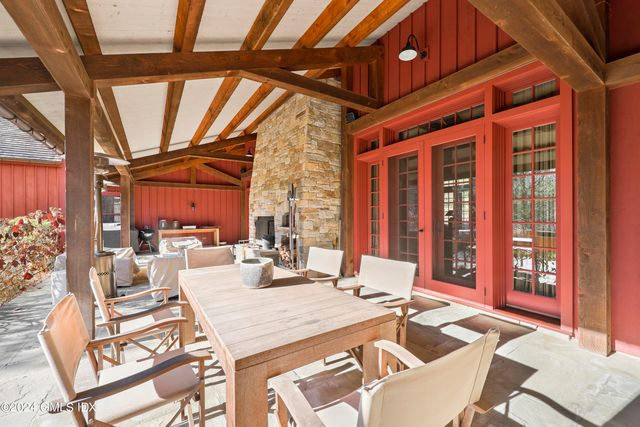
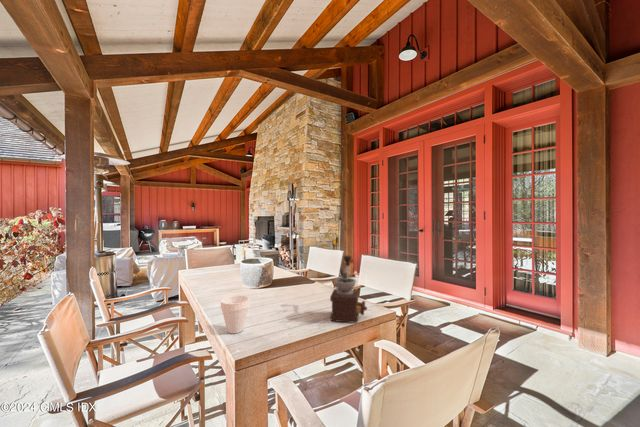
+ coffee grinder [329,255,368,324]
+ cup [220,294,250,334]
